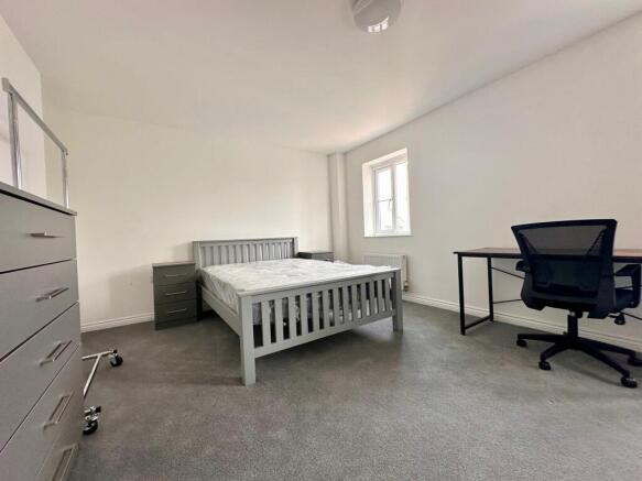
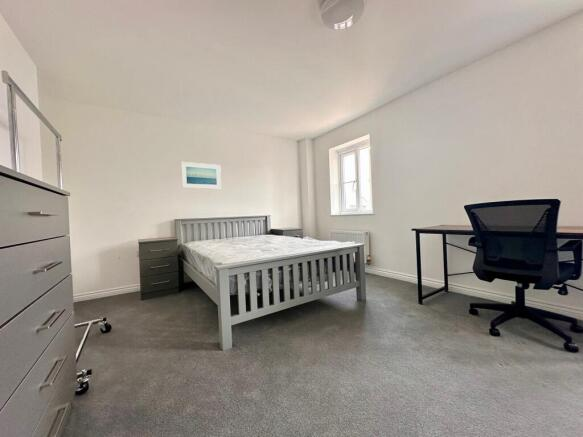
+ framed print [180,161,222,190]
